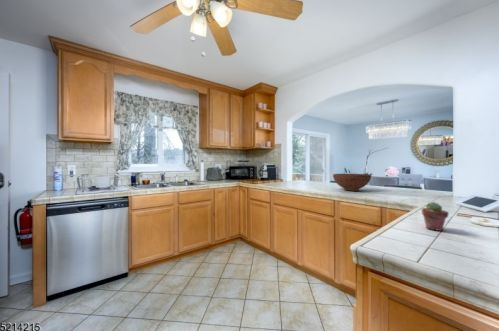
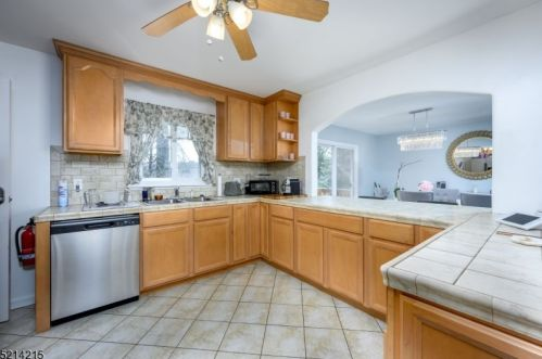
- potted succulent [421,201,450,232]
- fruit bowl [332,173,372,192]
